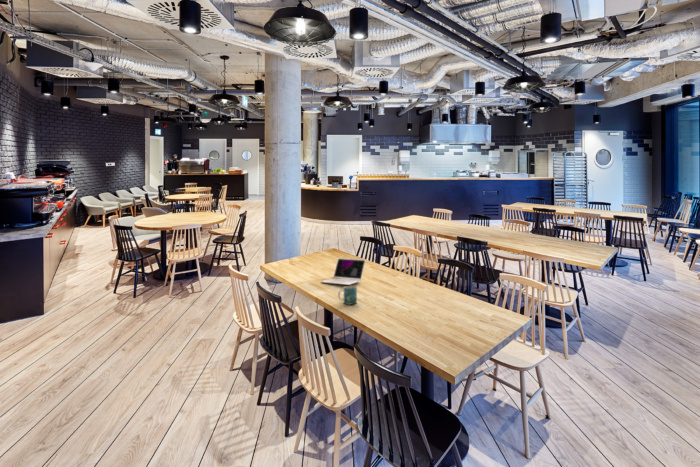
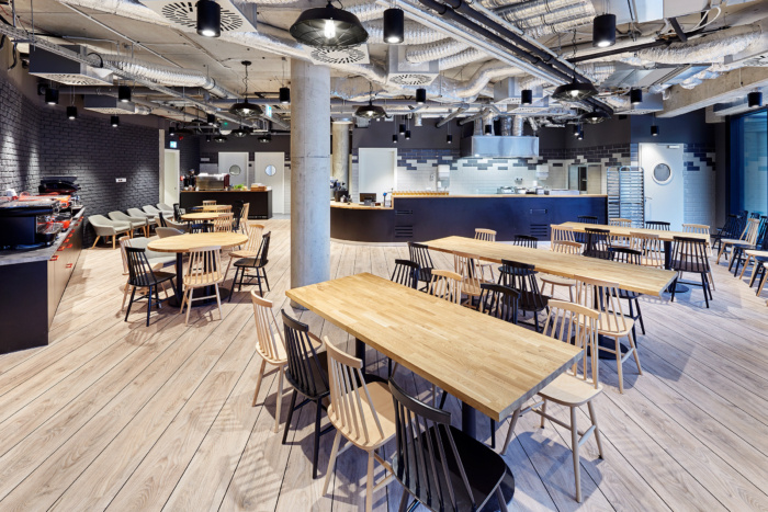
- laptop [320,257,366,286]
- mug [337,285,358,305]
